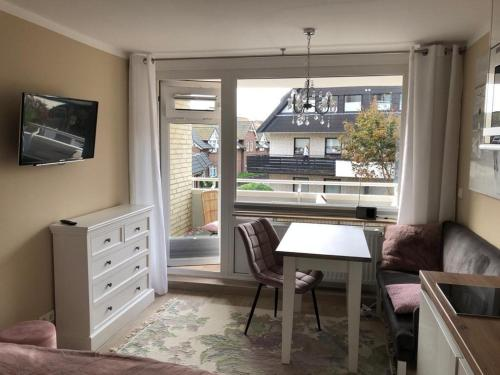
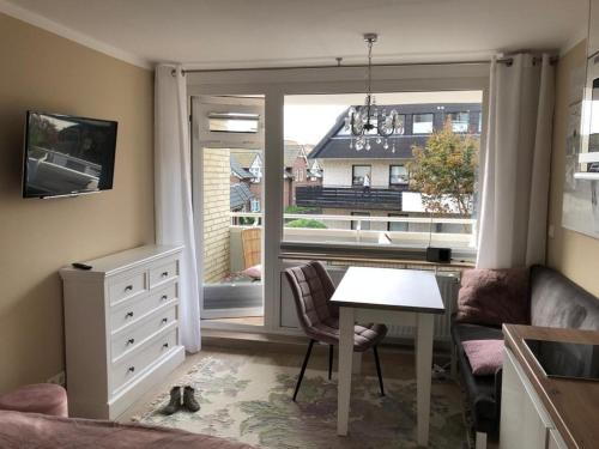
+ boots [164,384,201,415]
